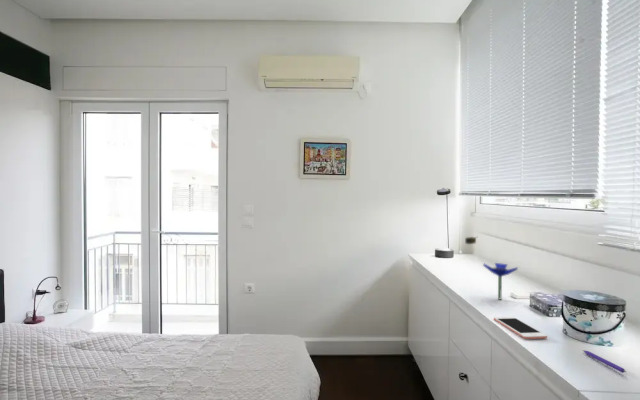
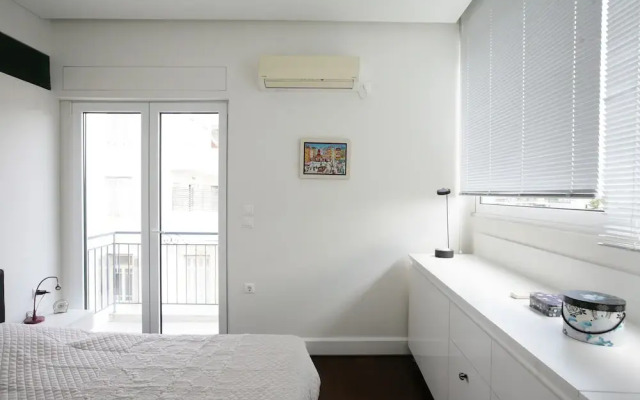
- cell phone [493,316,548,340]
- pen [582,349,627,374]
- flower [464,234,519,301]
